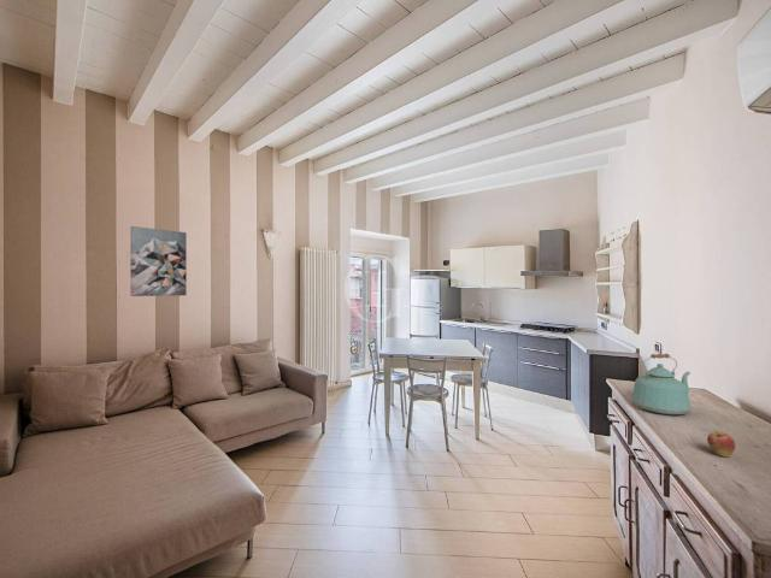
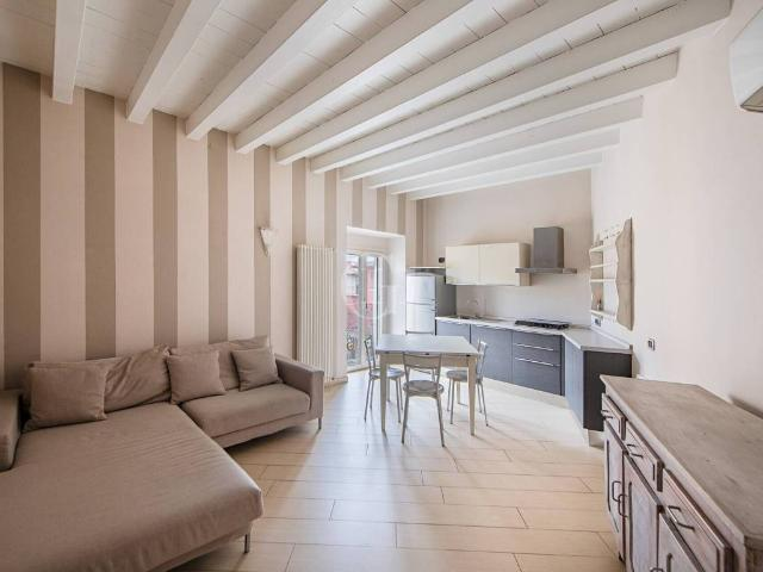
- wall art [129,225,188,297]
- fruit [706,430,736,458]
- kettle [630,353,691,415]
